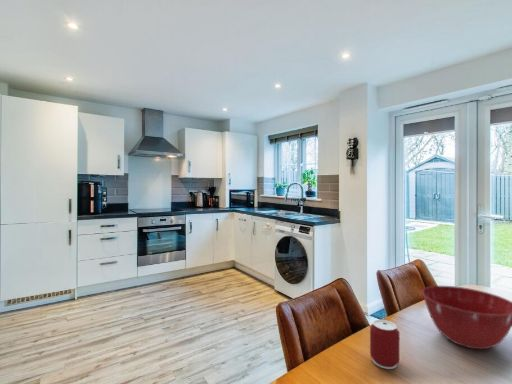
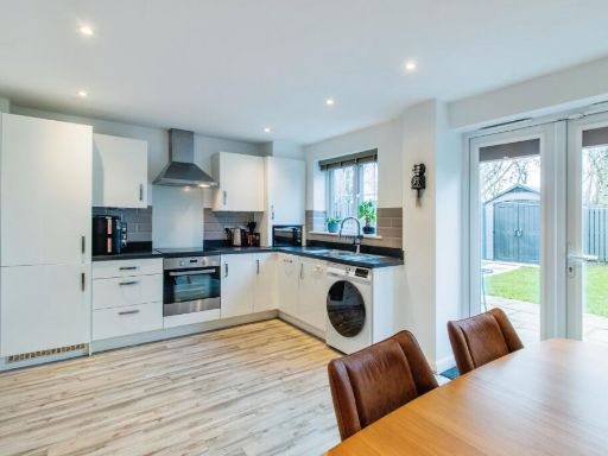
- mixing bowl [421,285,512,350]
- can [369,319,400,370]
